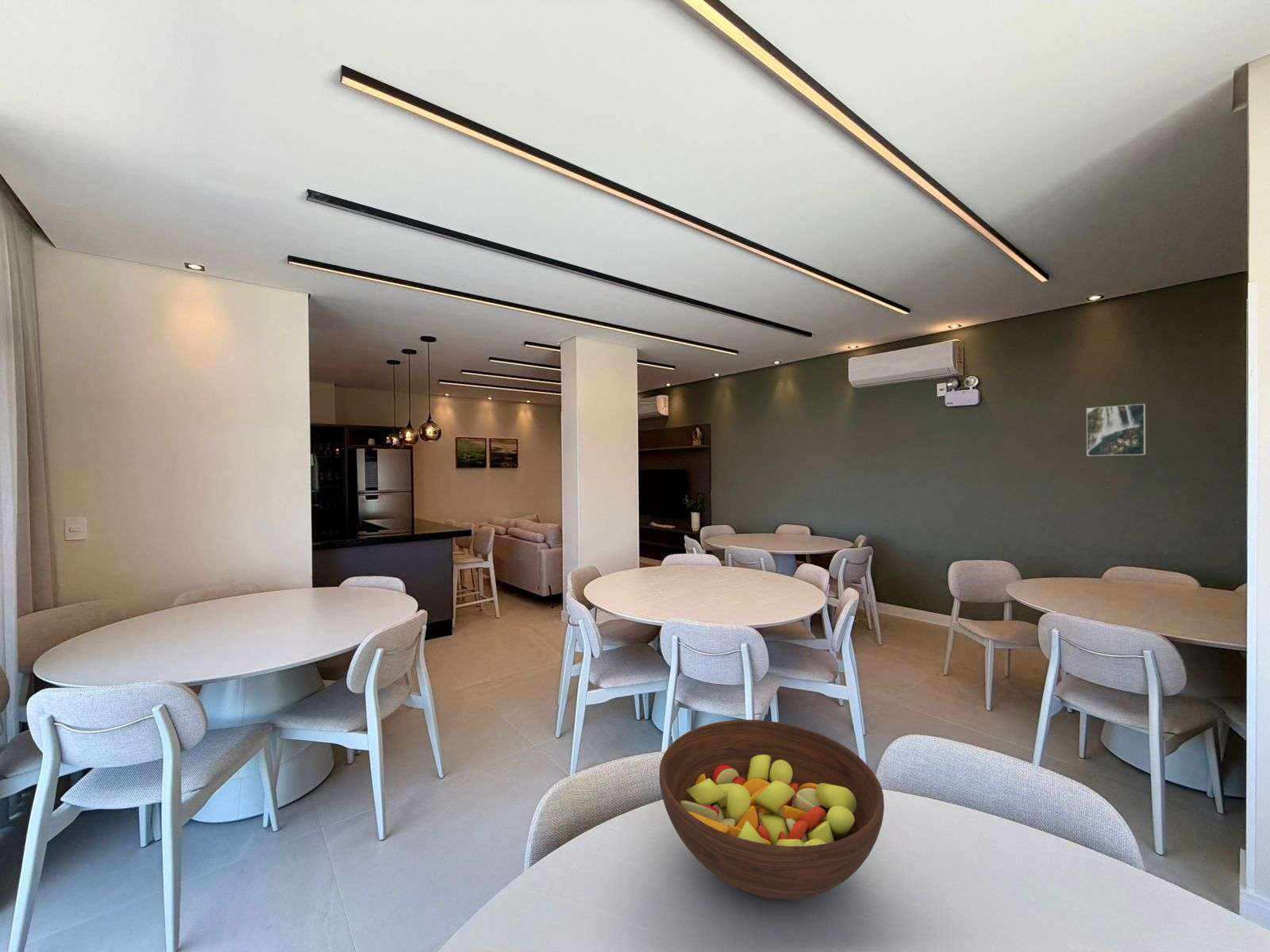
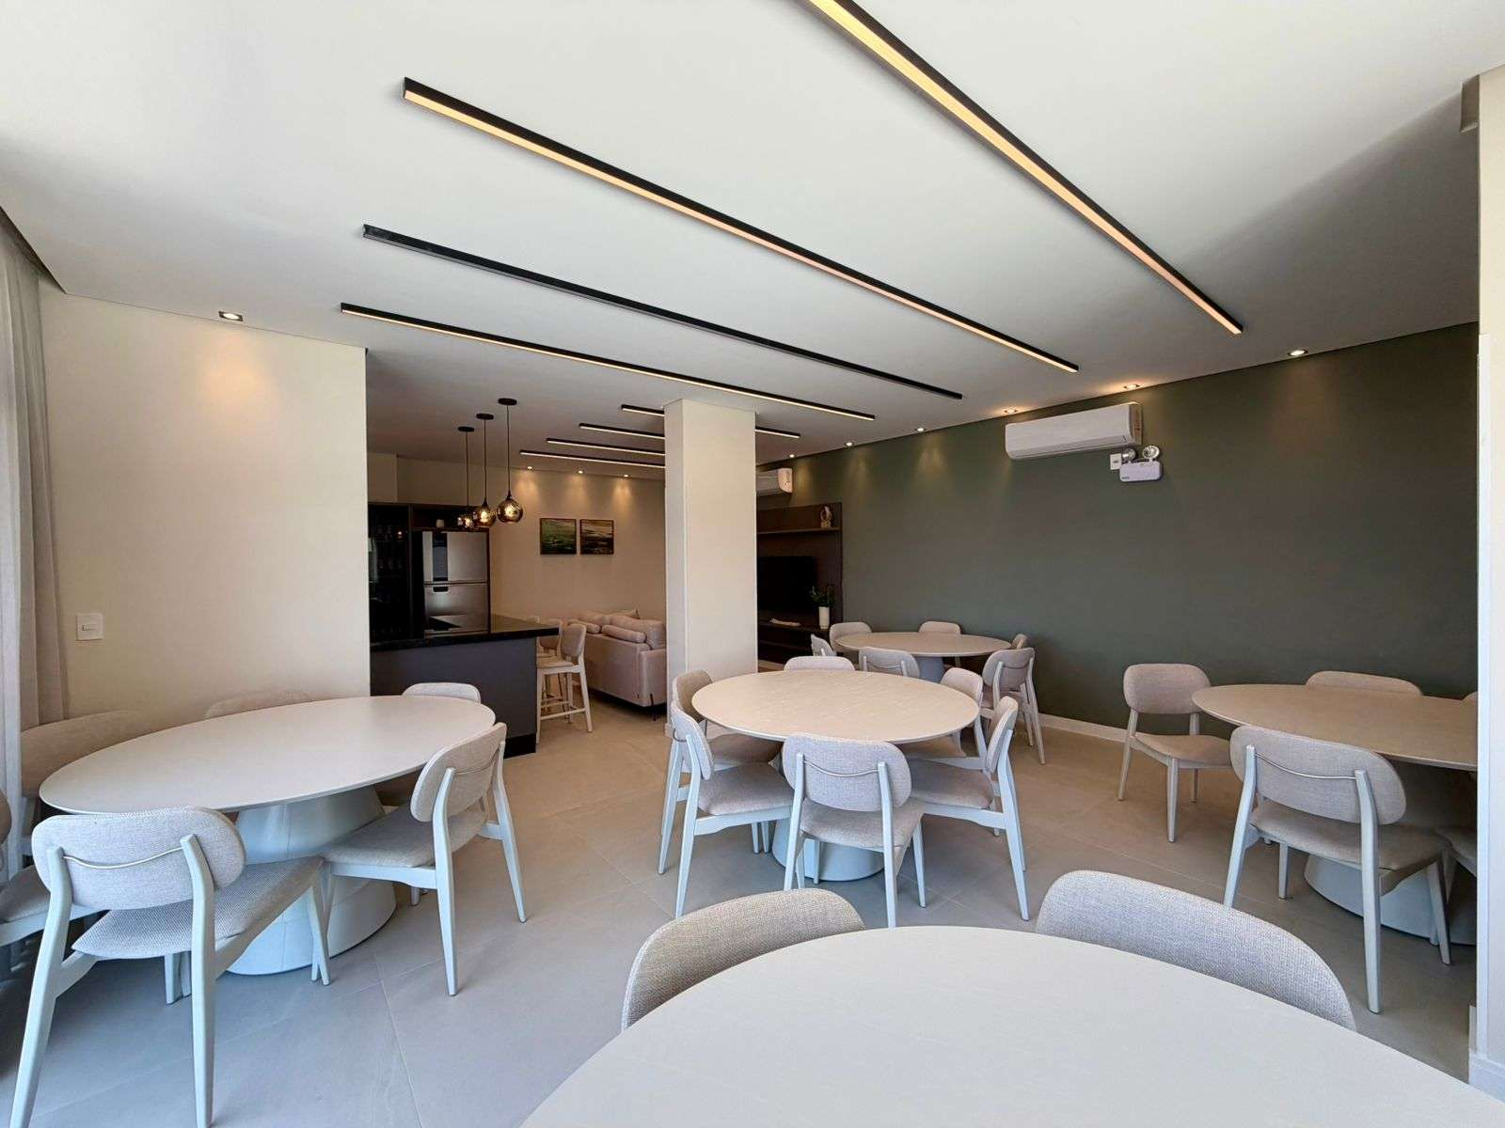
- fruit bowl [659,719,885,900]
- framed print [1086,403,1146,457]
